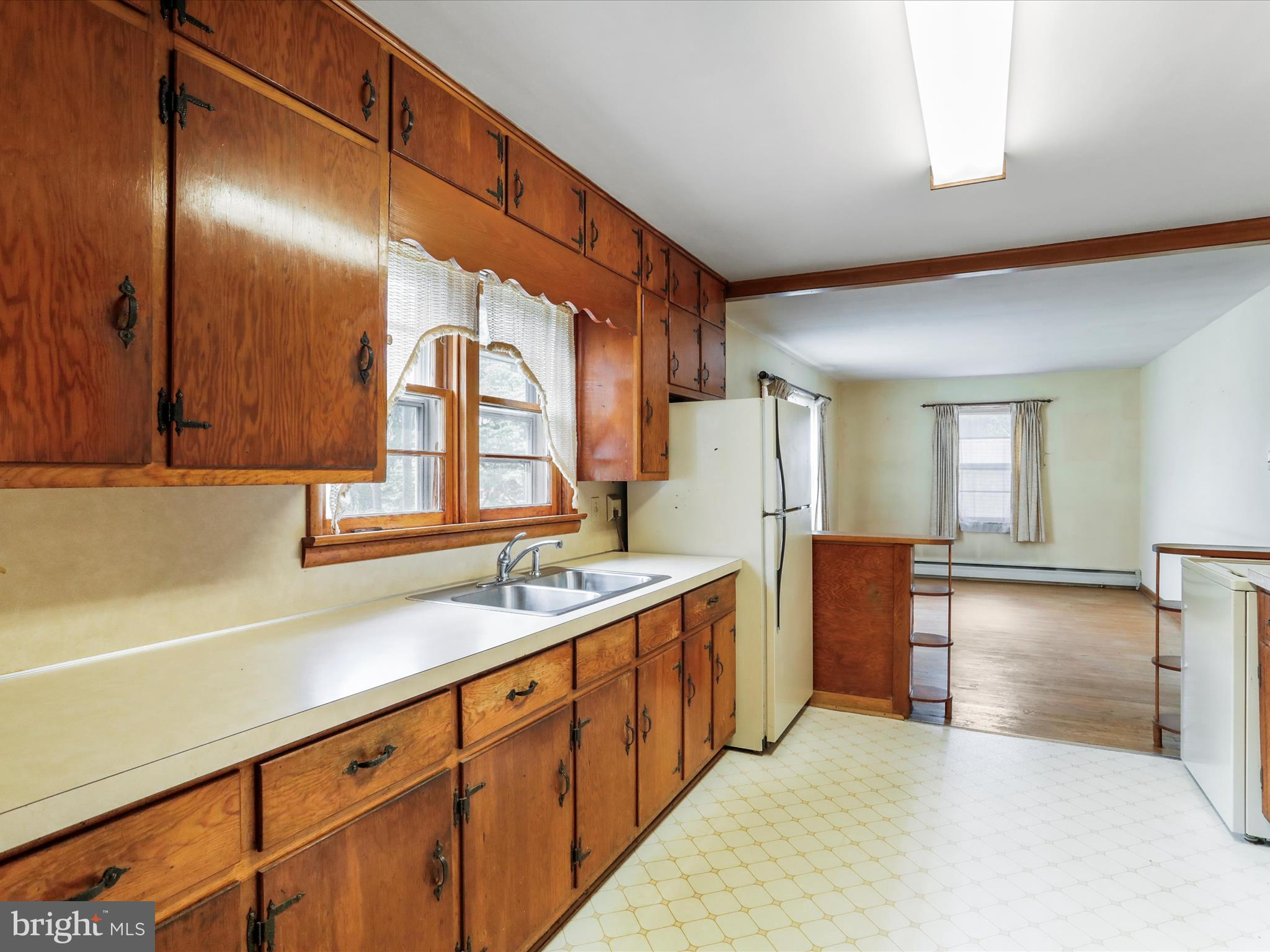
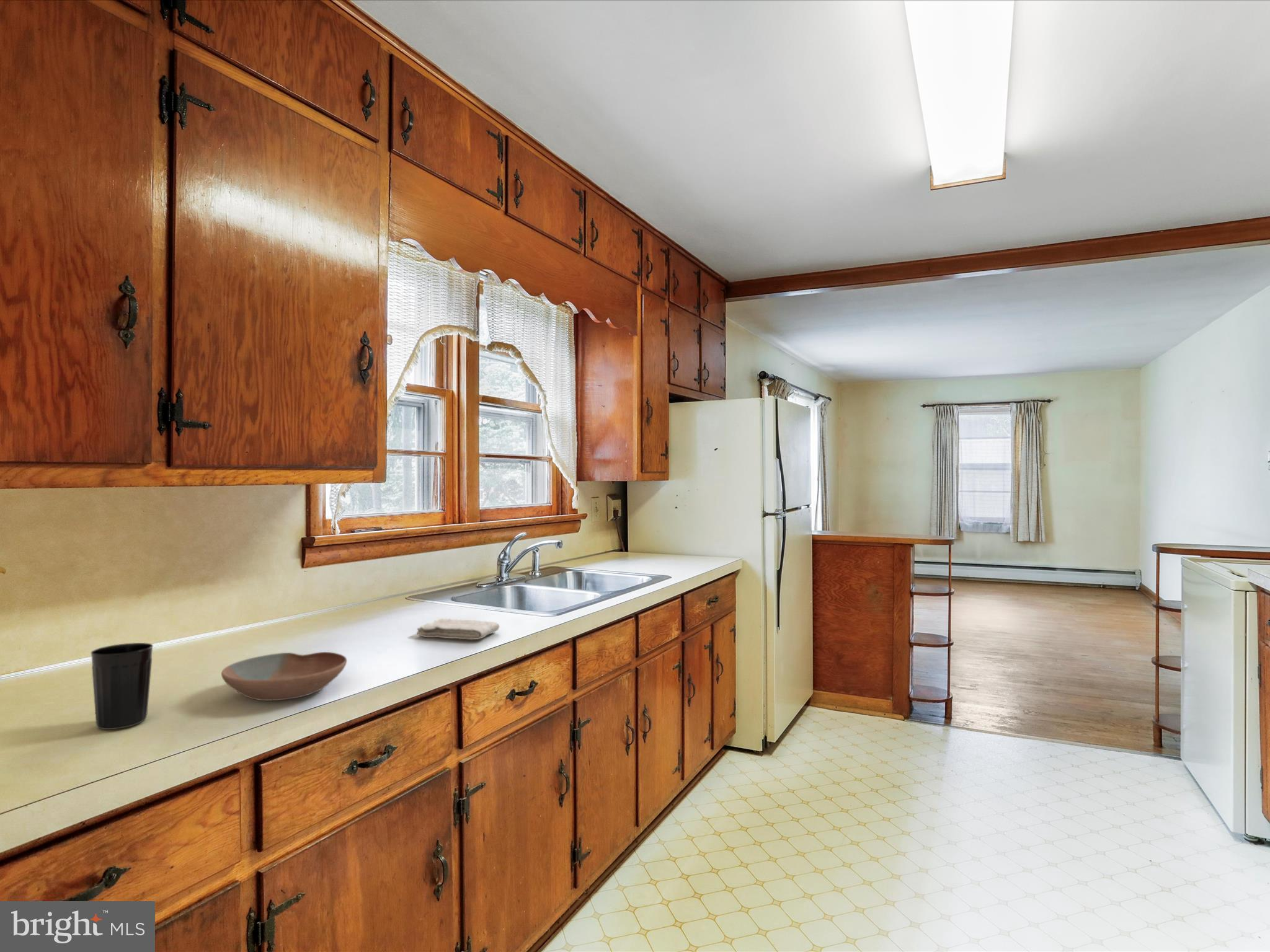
+ bowl [221,651,347,701]
+ washcloth [416,618,500,640]
+ cup [91,642,154,730]
